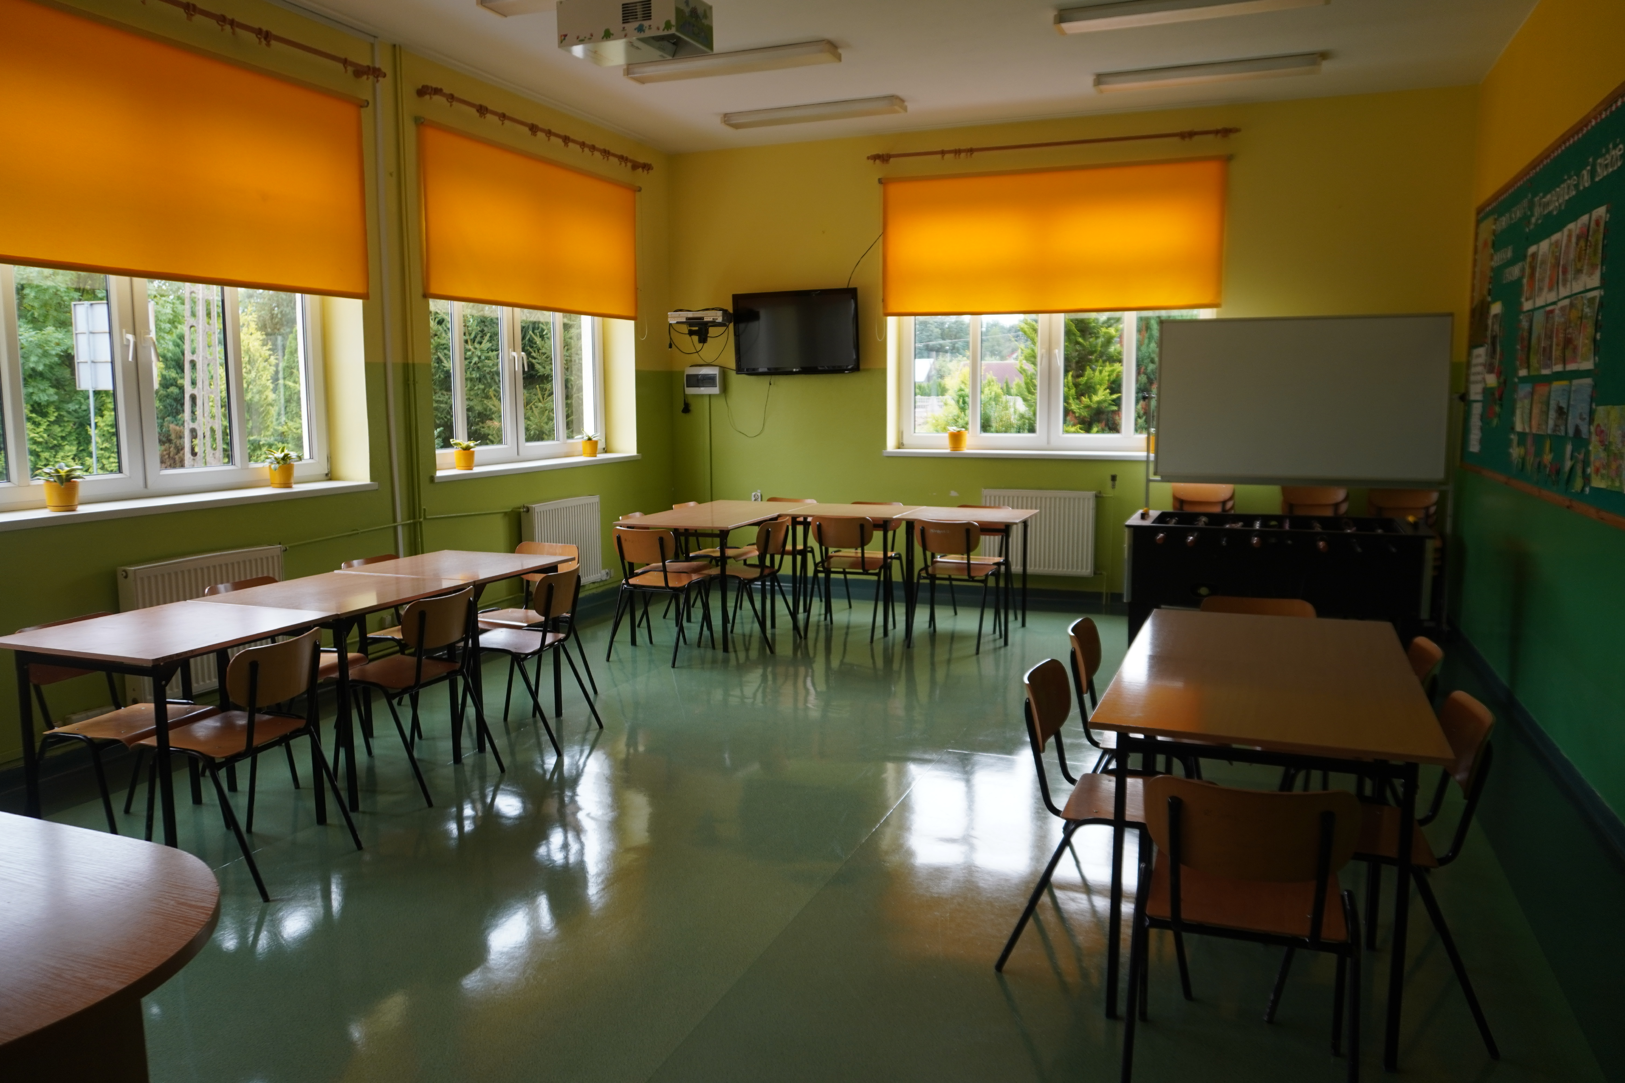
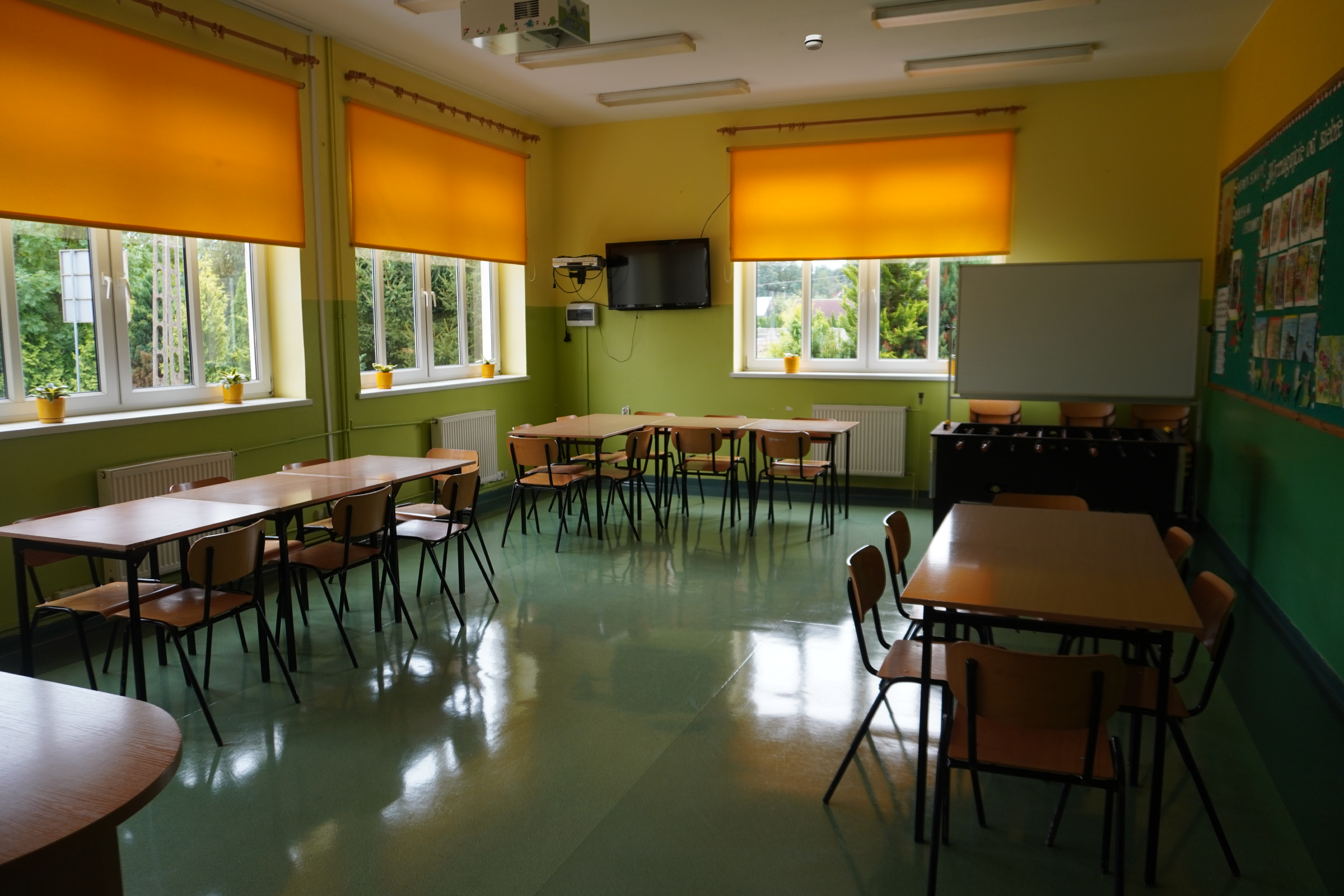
+ smoke detector [804,34,824,51]
